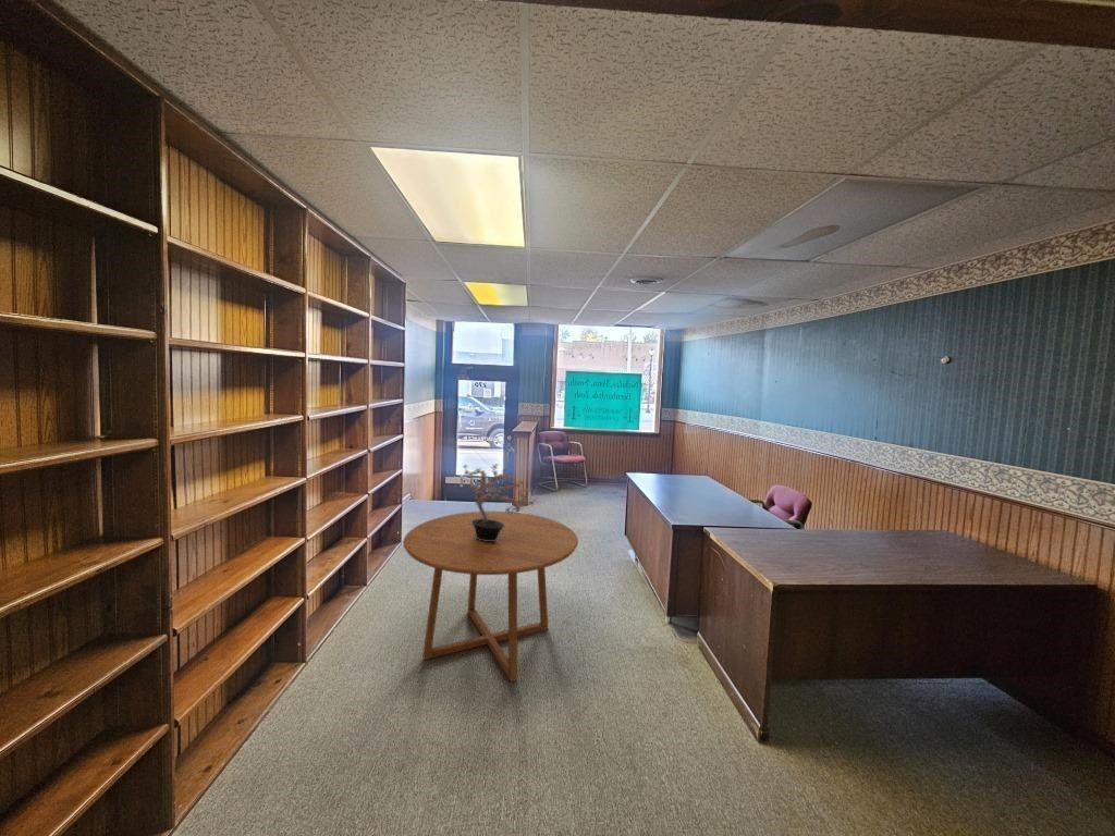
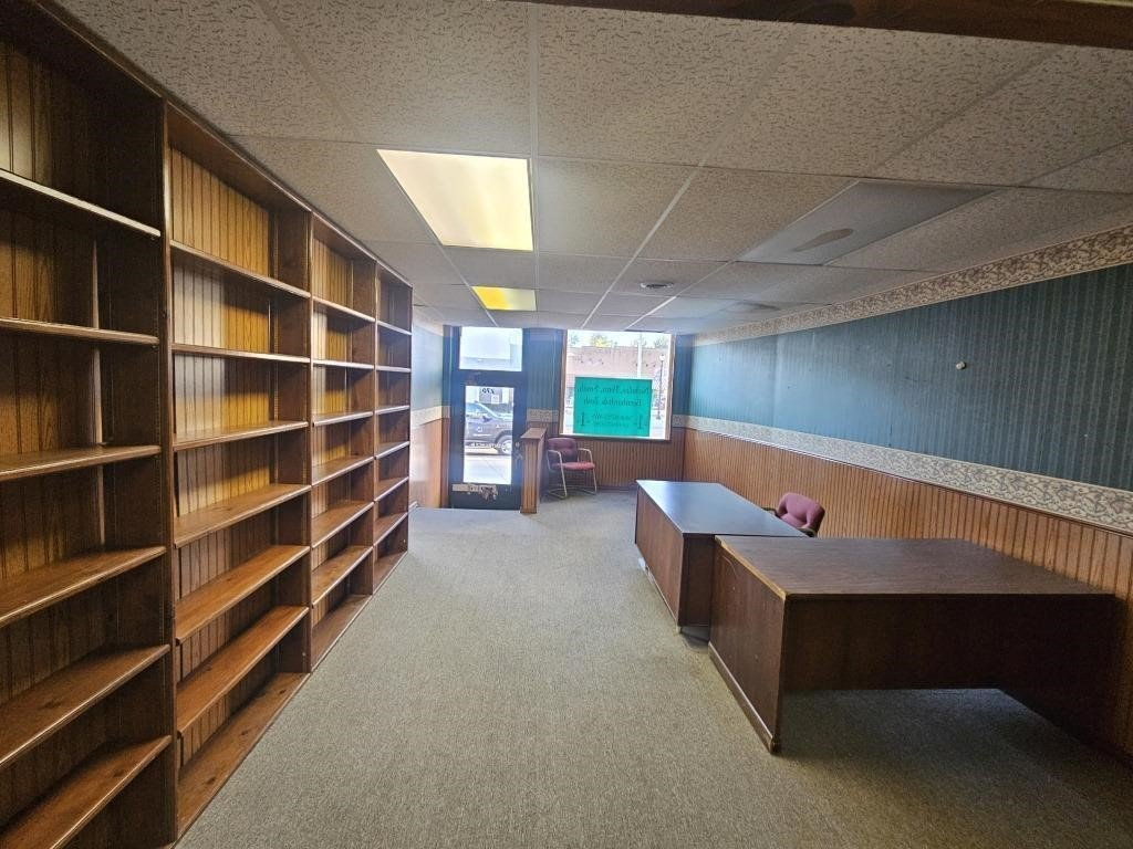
- potted plant [462,463,539,541]
- dining table [402,511,579,684]
